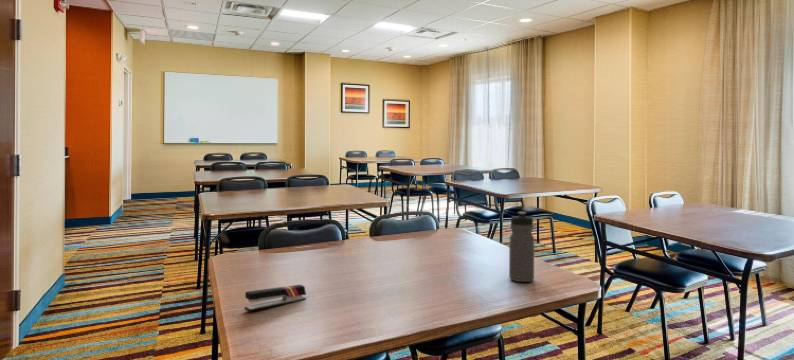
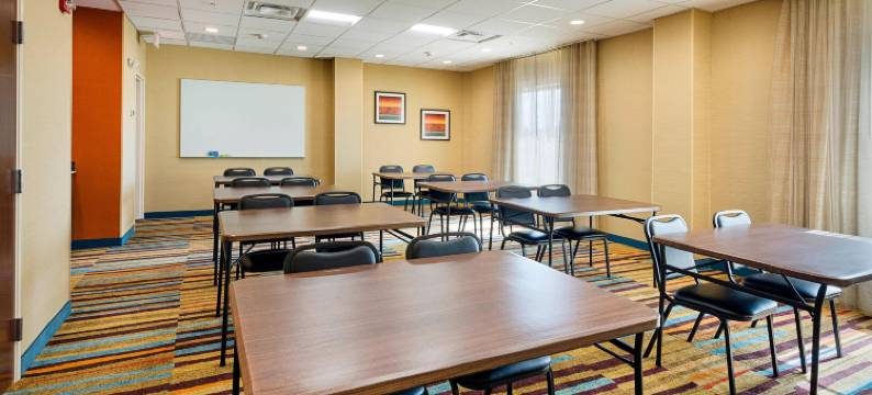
- water bottle [508,211,535,283]
- stapler [244,284,307,312]
